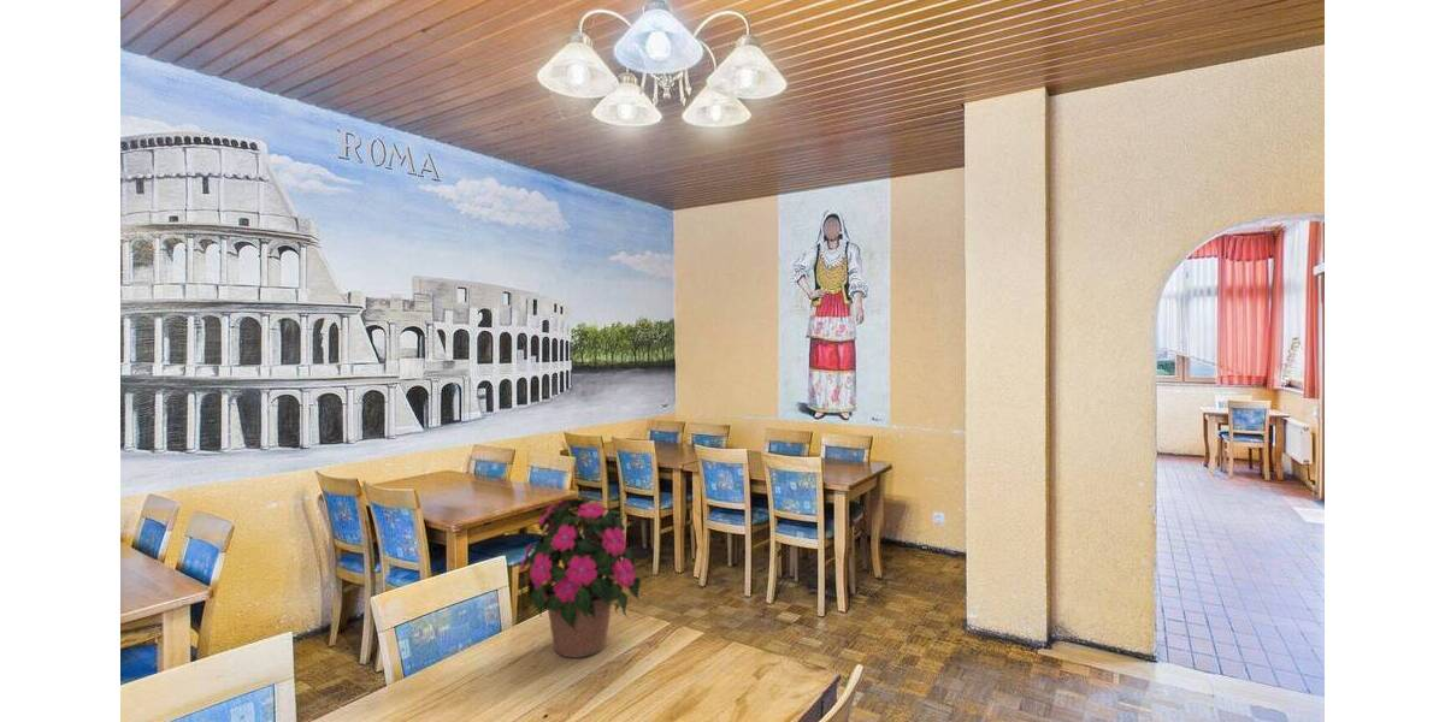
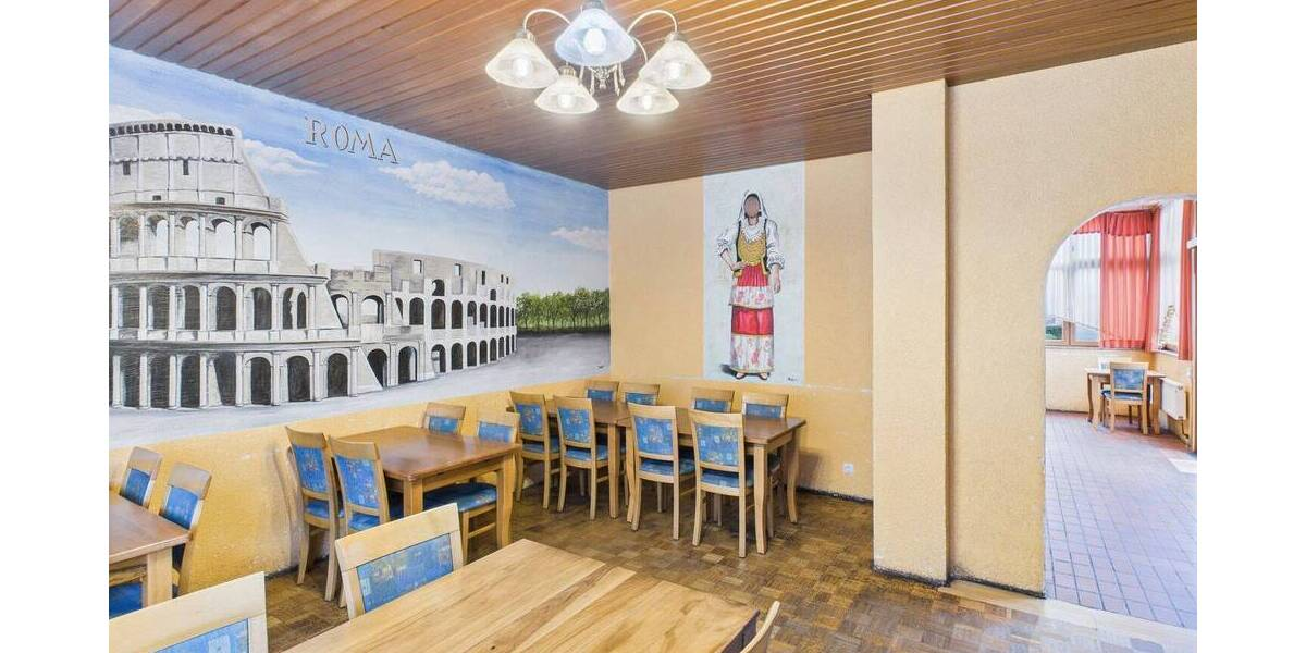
- potted flower [517,496,642,659]
